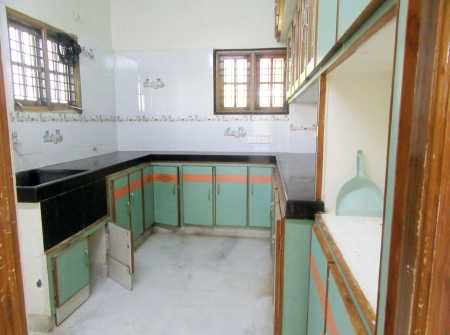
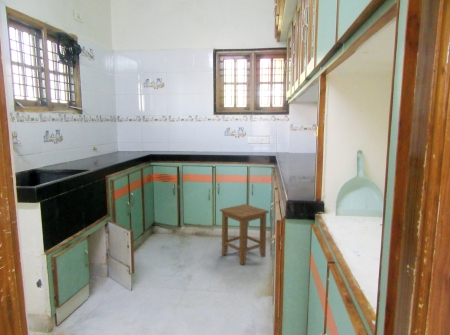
+ stool [219,203,270,266]
